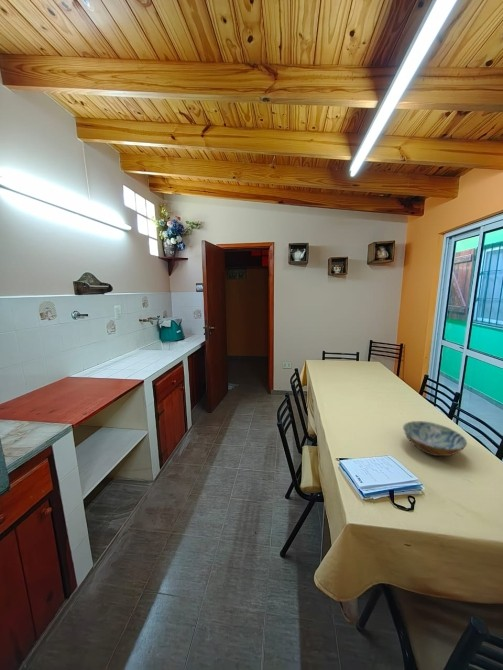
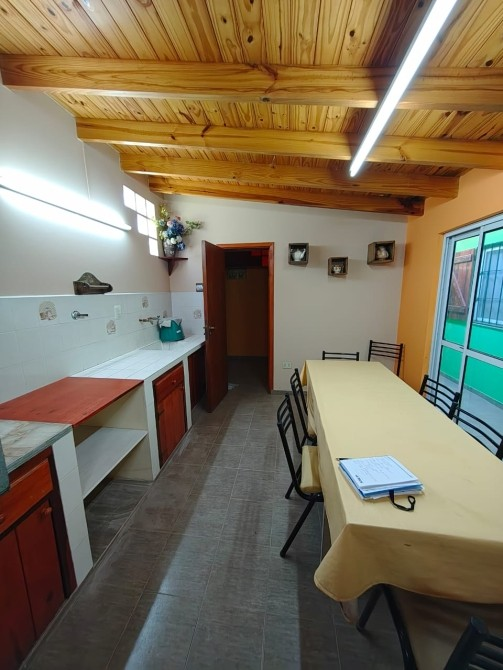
- bowl [402,420,468,457]
